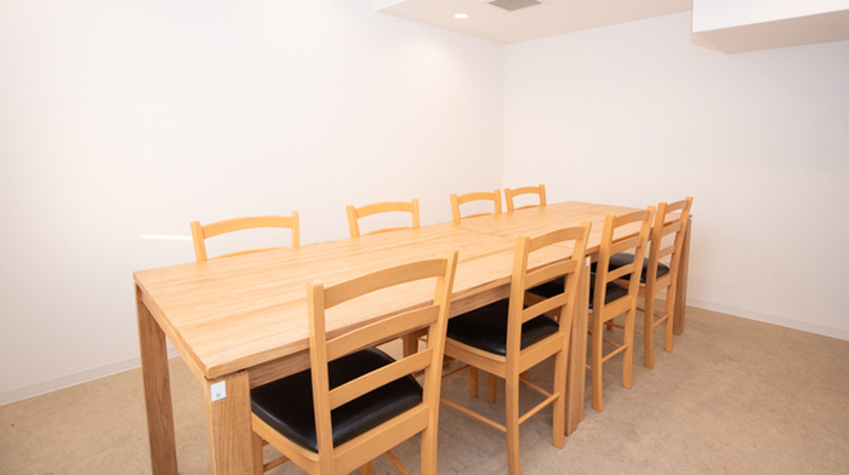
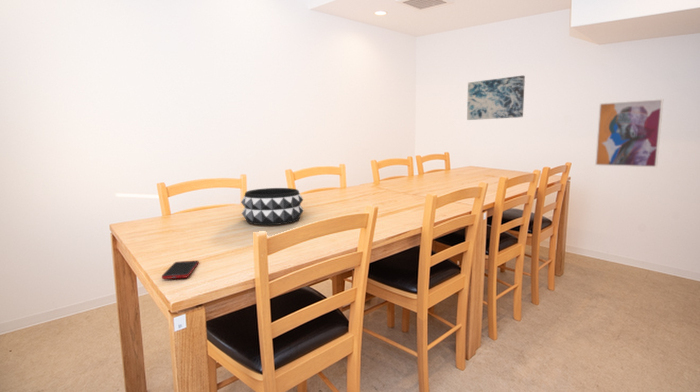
+ wall art [466,75,526,121]
+ wall art [594,98,664,168]
+ decorative bowl [240,187,305,226]
+ cell phone [161,260,200,280]
